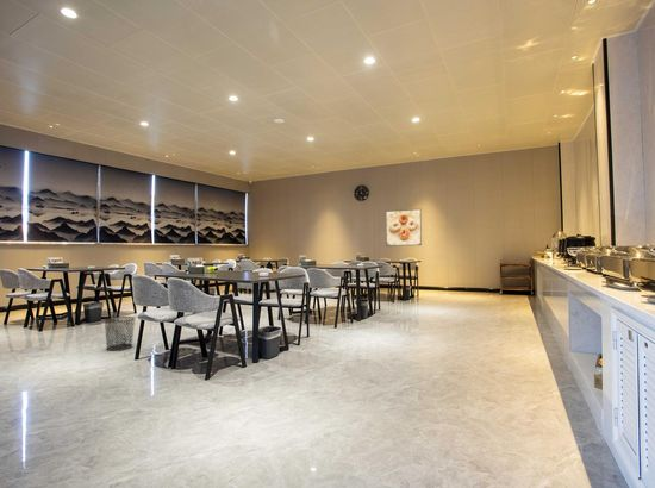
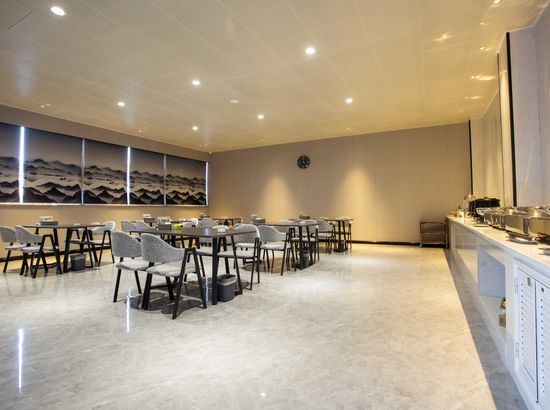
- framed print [385,208,423,248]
- waste bin [102,315,136,352]
